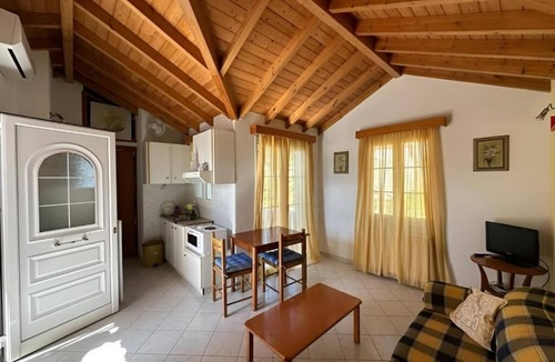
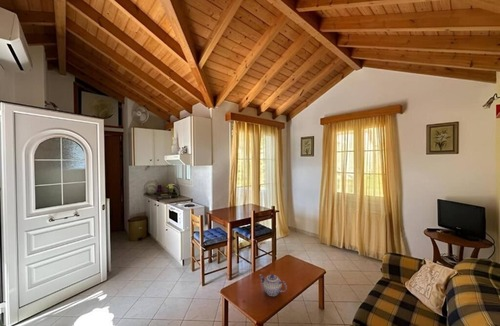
+ teapot [258,273,288,297]
